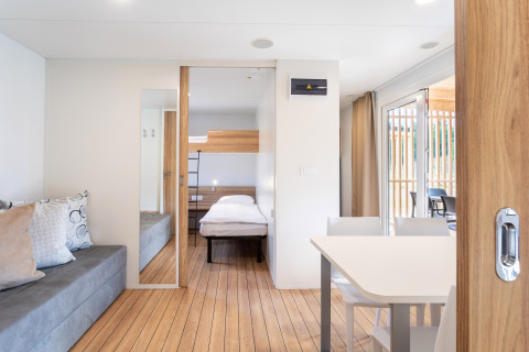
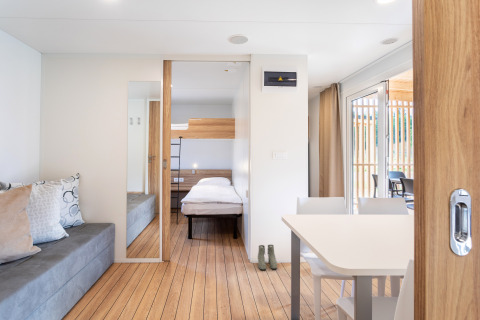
+ boots [257,244,278,271]
